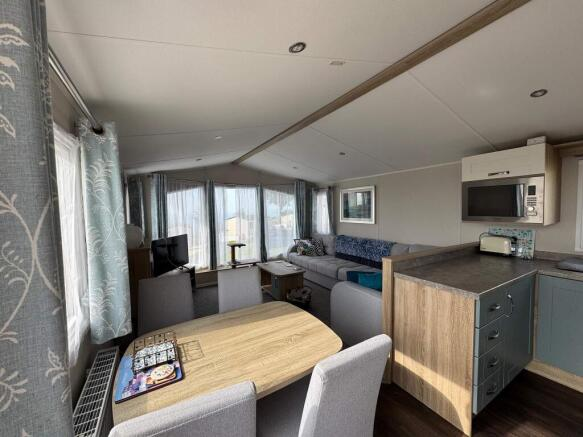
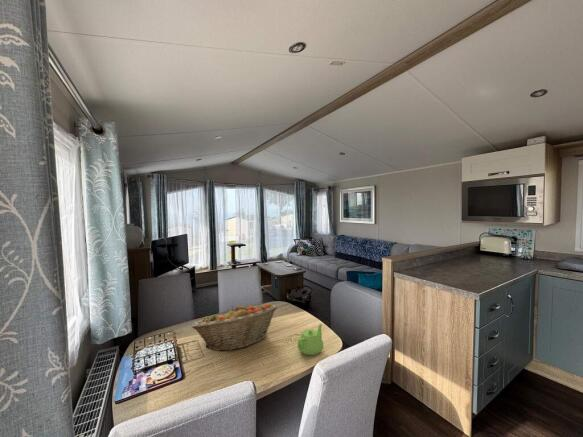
+ fruit basket [190,303,278,351]
+ teapot [297,323,324,356]
